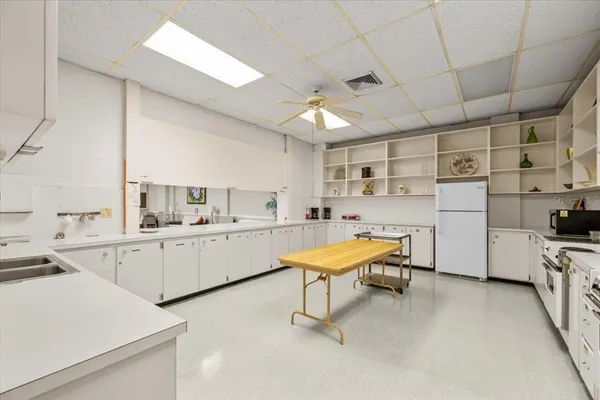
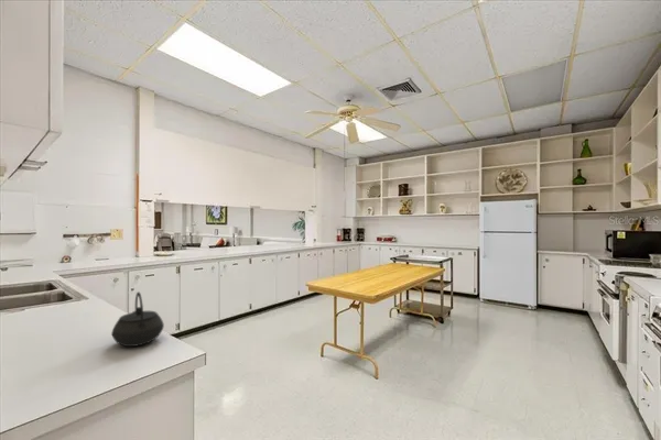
+ kettle [110,290,165,348]
